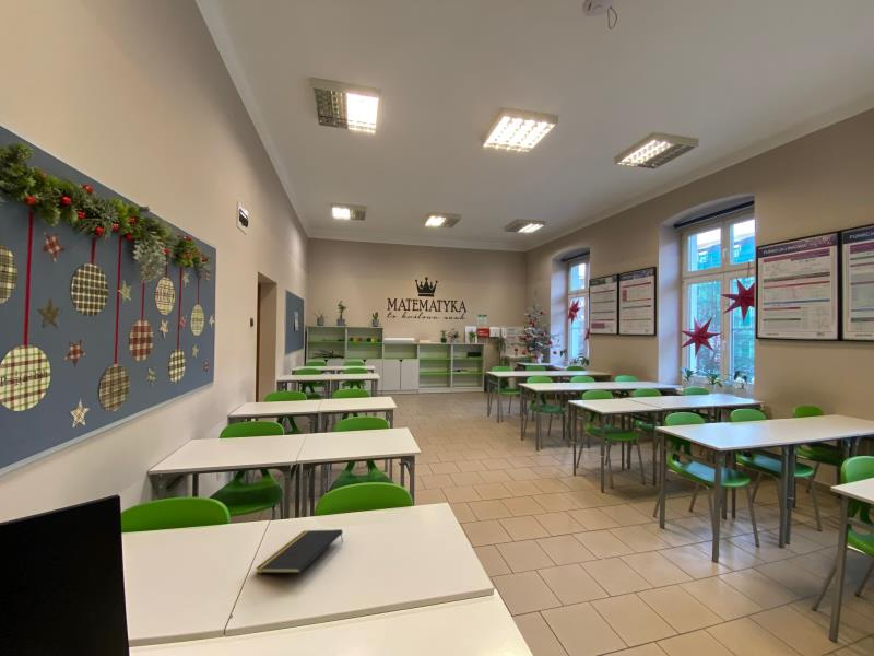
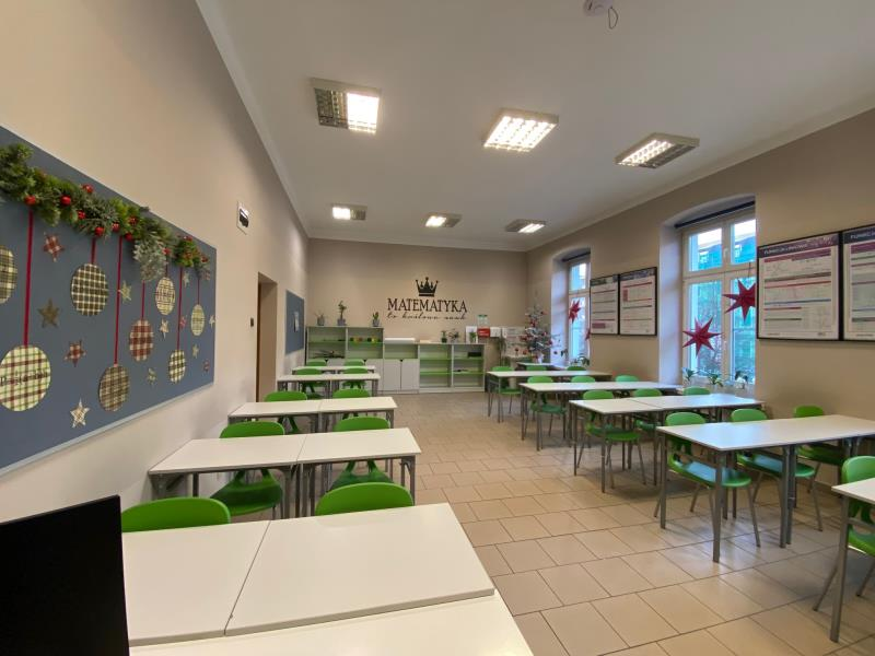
- notepad [255,528,344,574]
